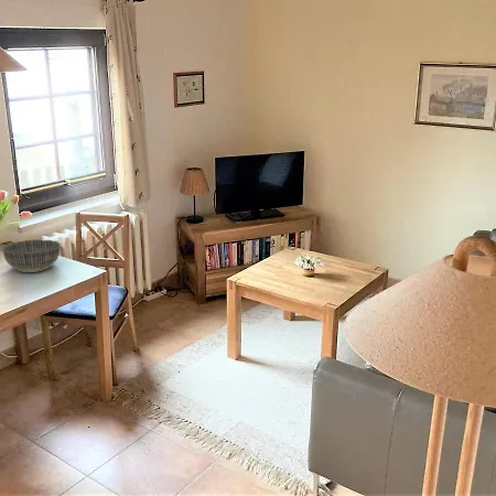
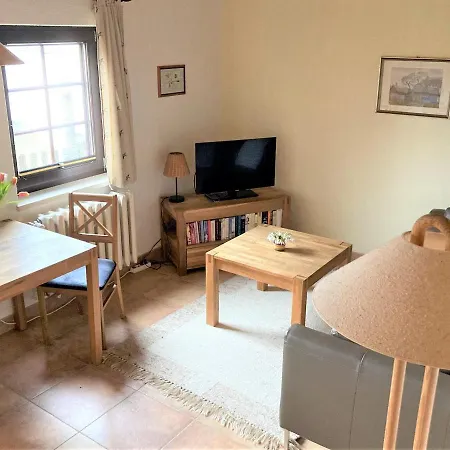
- bowl [1,239,62,273]
